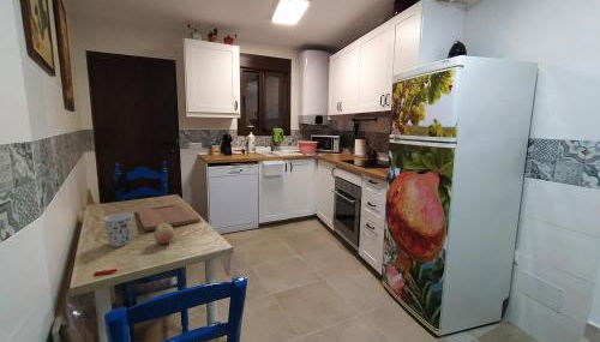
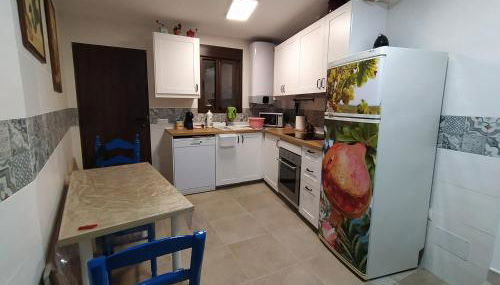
- cutting board [136,202,202,232]
- cup [102,211,134,247]
- fruit [154,224,175,245]
